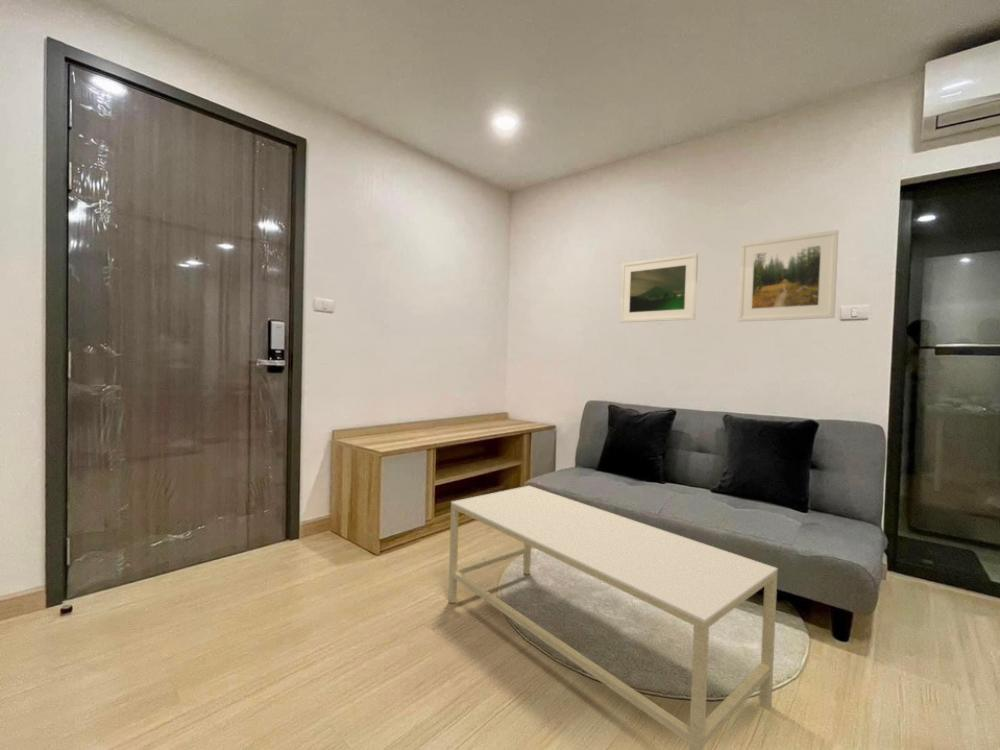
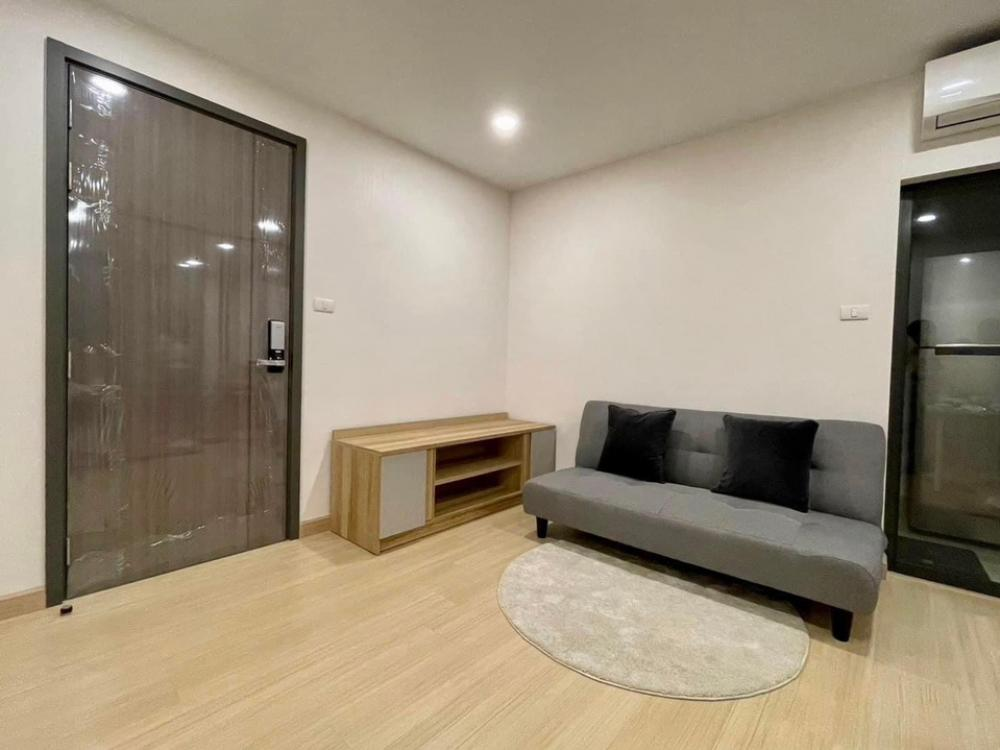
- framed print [619,252,699,324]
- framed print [737,229,839,323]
- coffee table [447,485,779,750]
